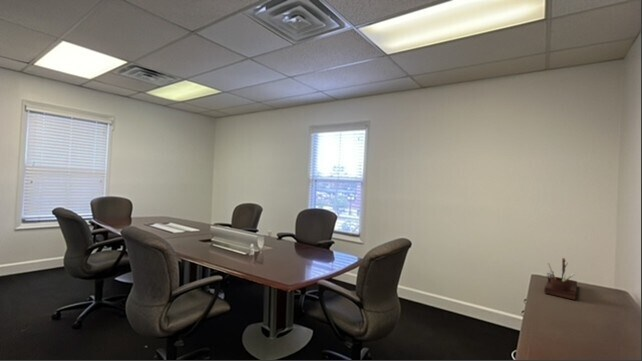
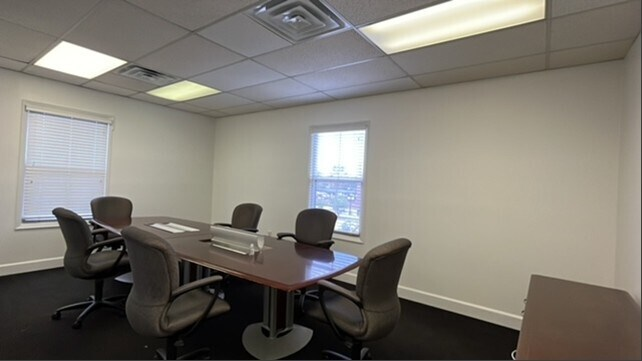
- desk organizer [543,257,578,301]
